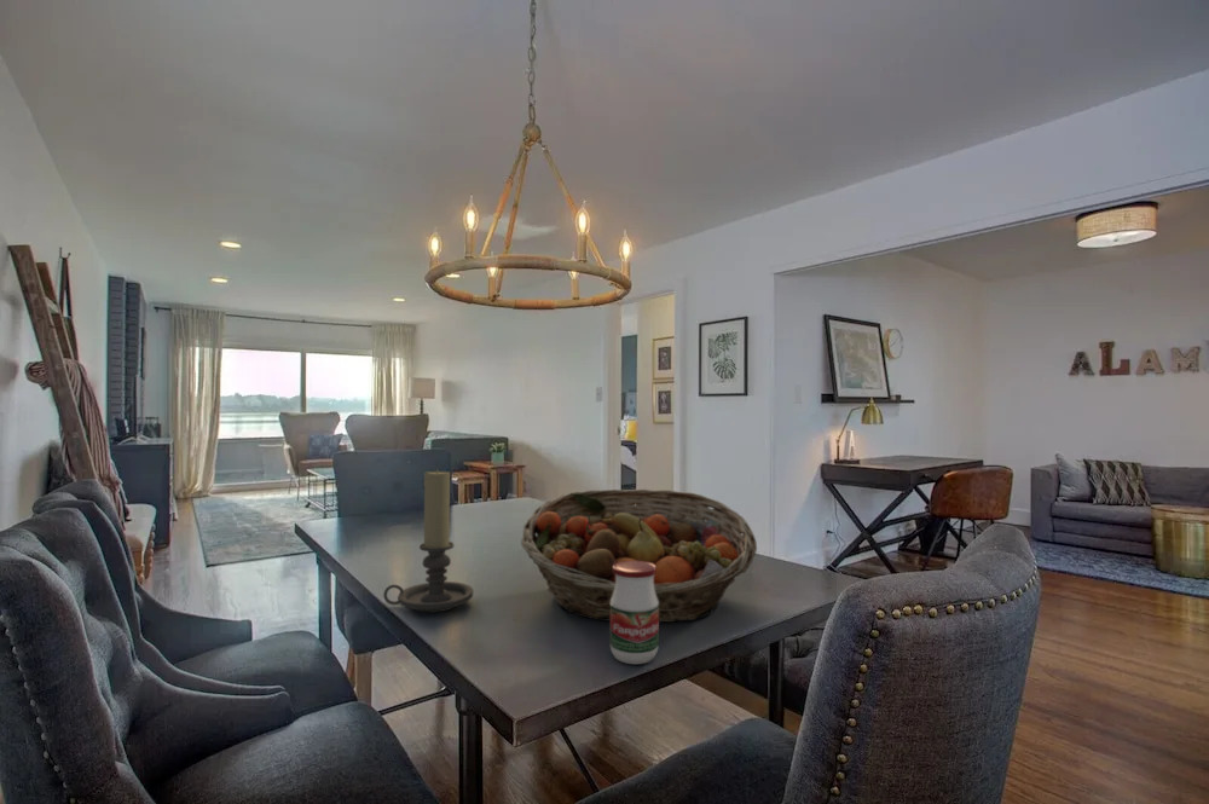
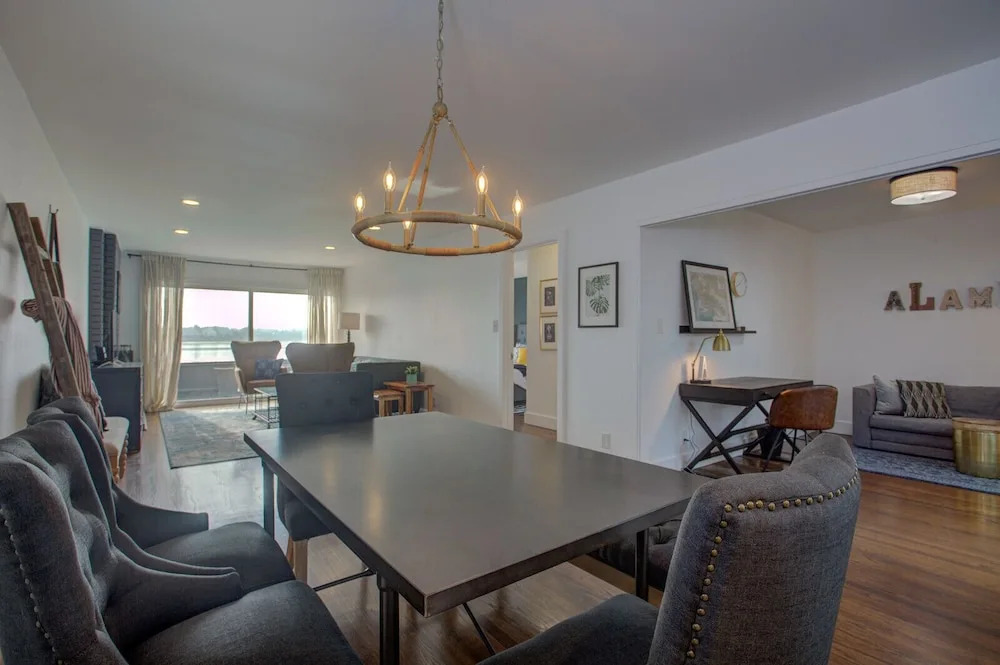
- jar [608,561,660,665]
- fruit basket [520,488,758,624]
- candle holder [382,468,475,613]
